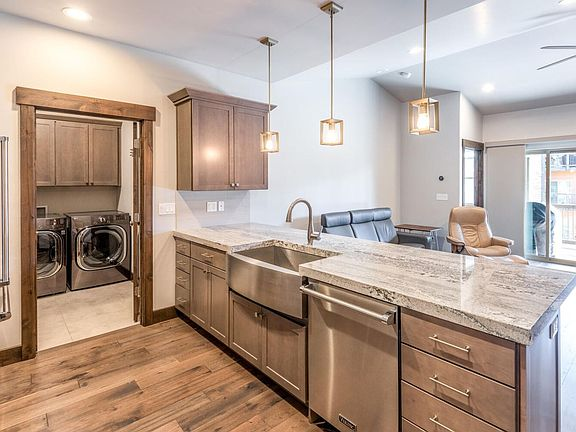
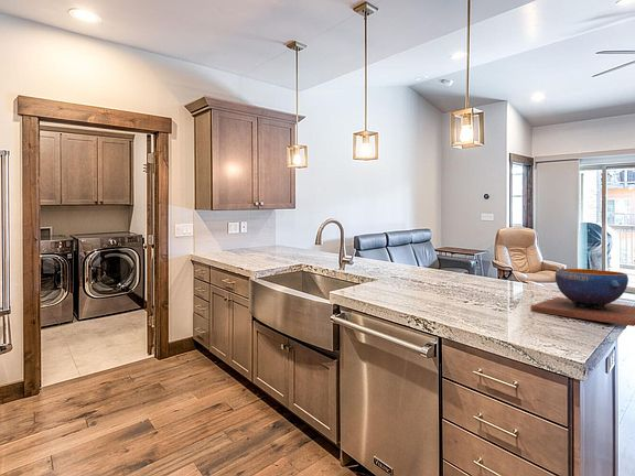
+ decorative bowl [529,268,635,327]
